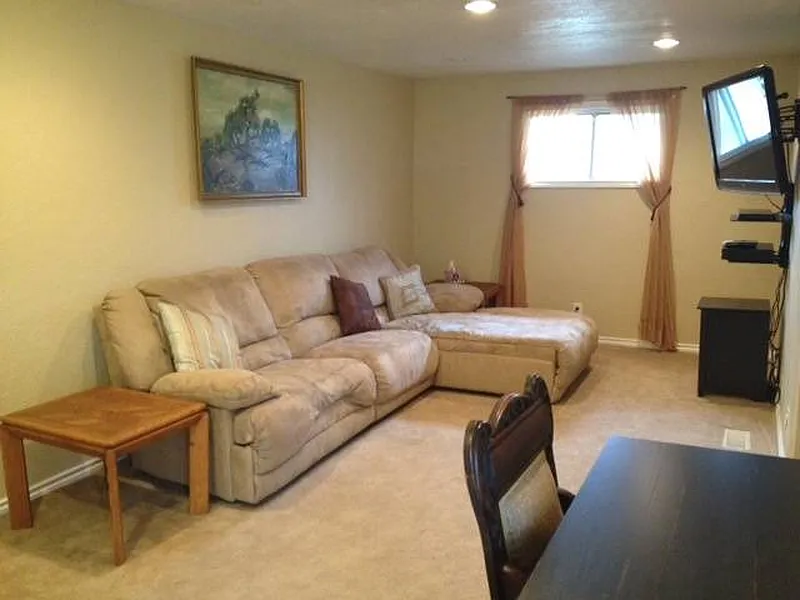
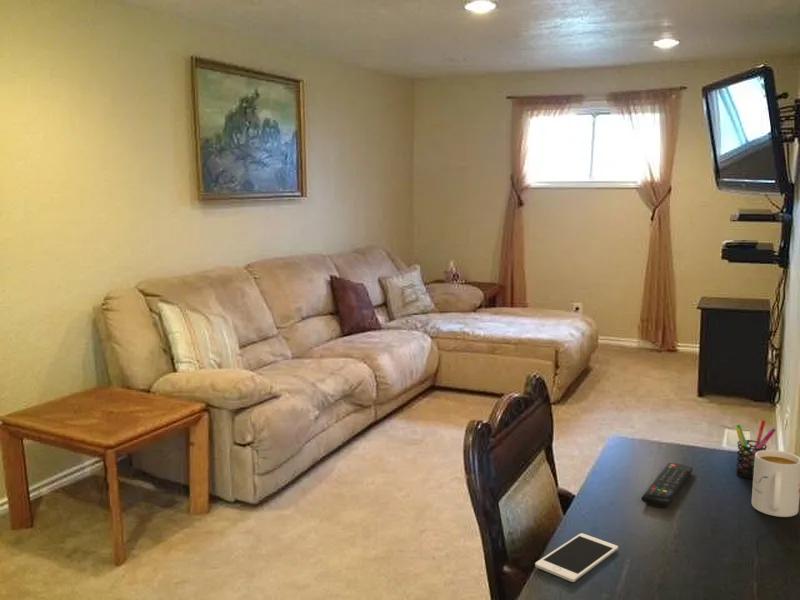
+ pen holder [735,419,777,480]
+ remote control [641,462,694,508]
+ cell phone [534,532,619,583]
+ mug [751,449,800,518]
